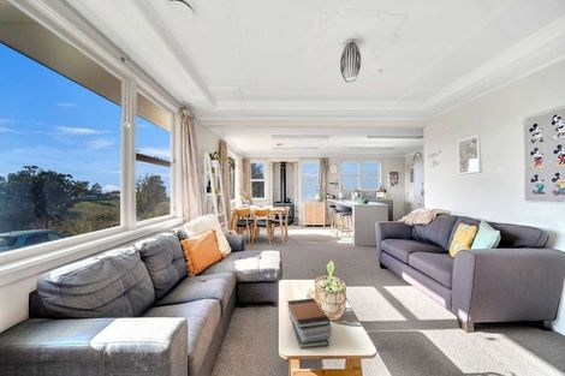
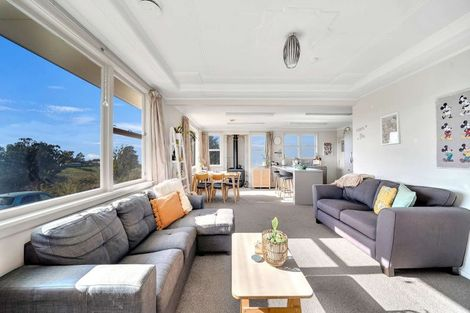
- book stack [286,297,333,350]
